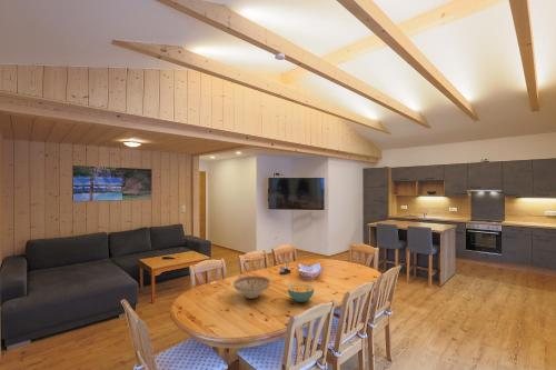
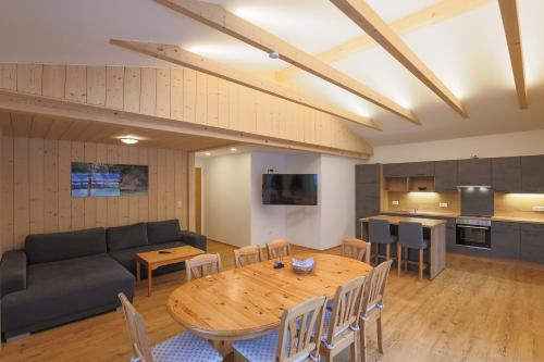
- cereal bowl [287,282,315,303]
- decorative bowl [232,274,271,299]
